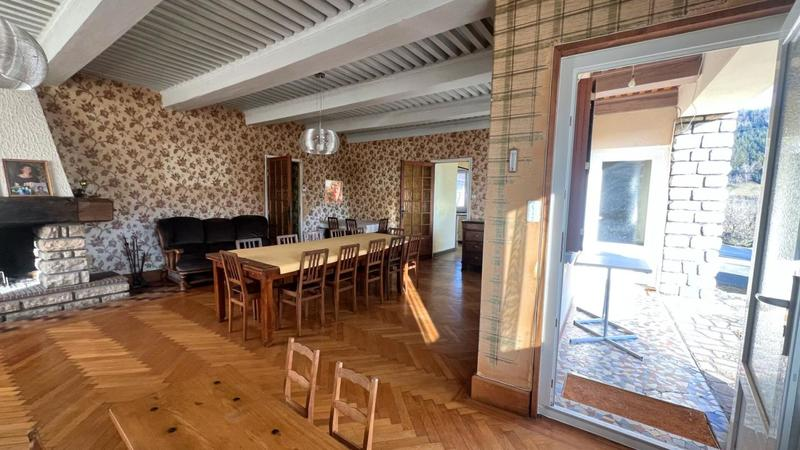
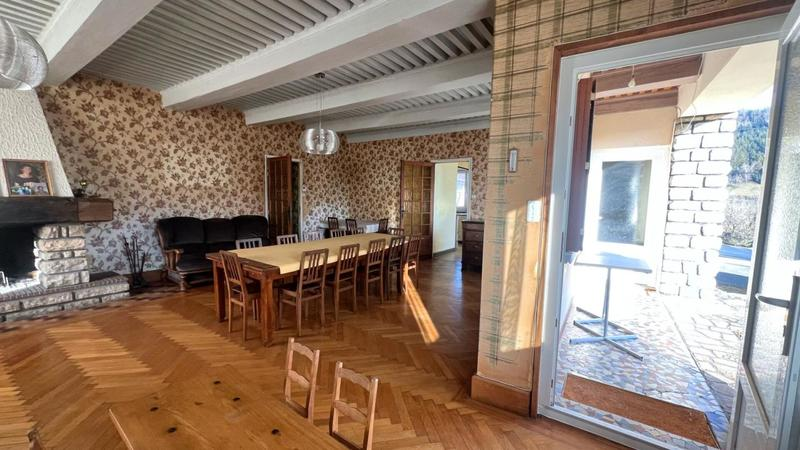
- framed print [324,179,343,204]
